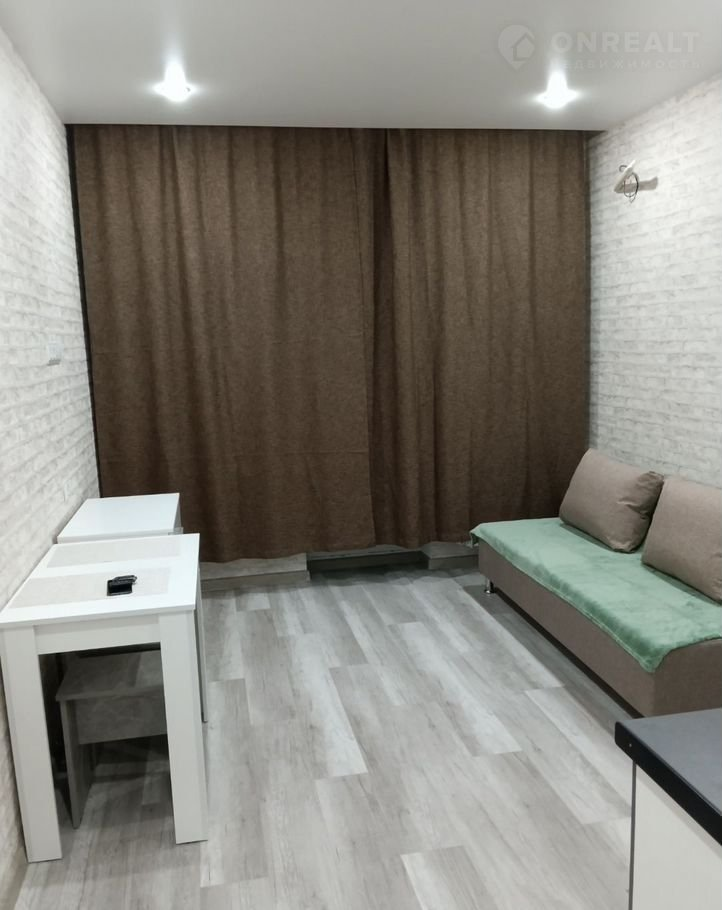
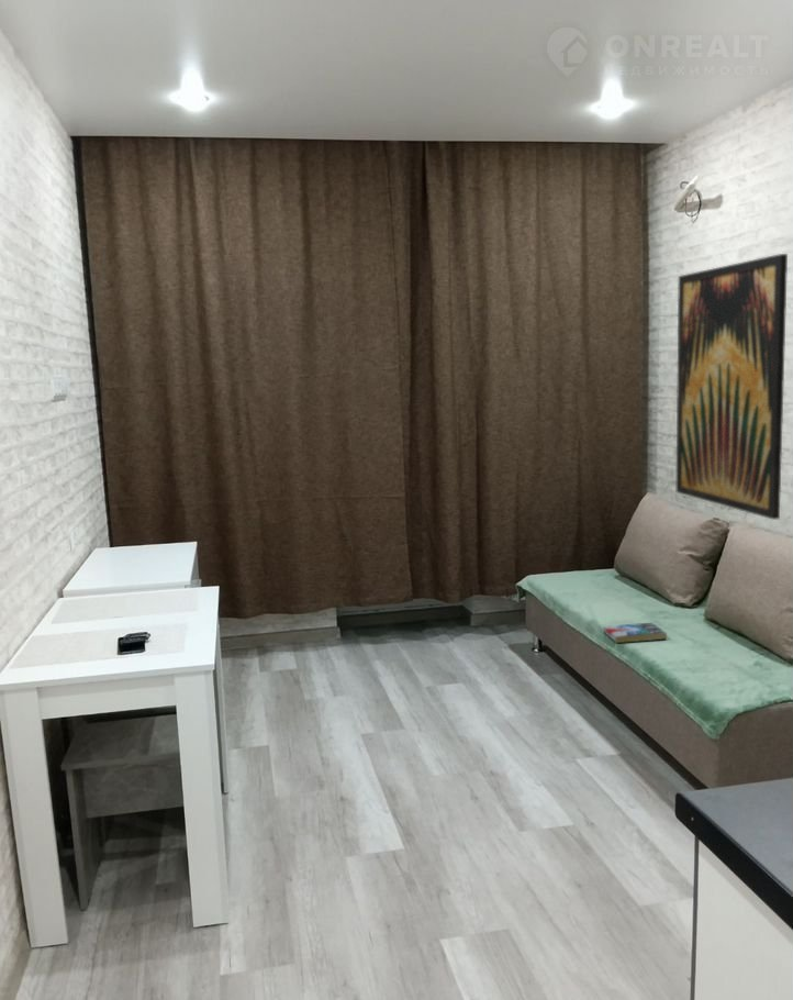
+ book [602,622,668,644]
+ wall art [675,253,789,521]
